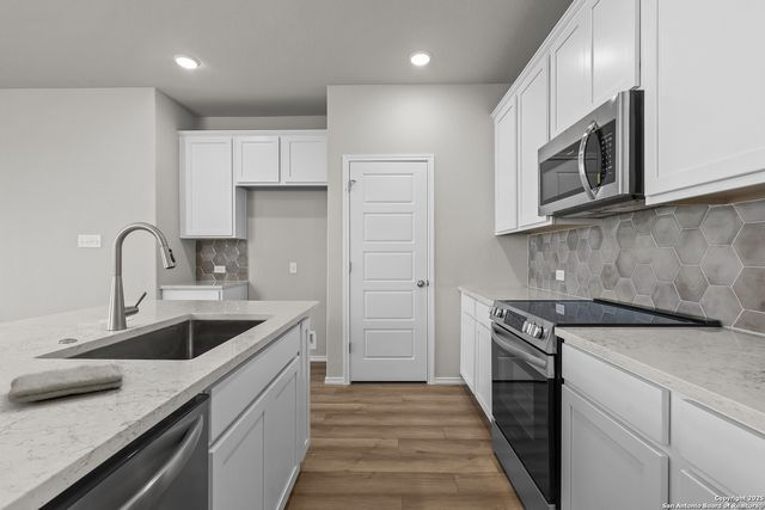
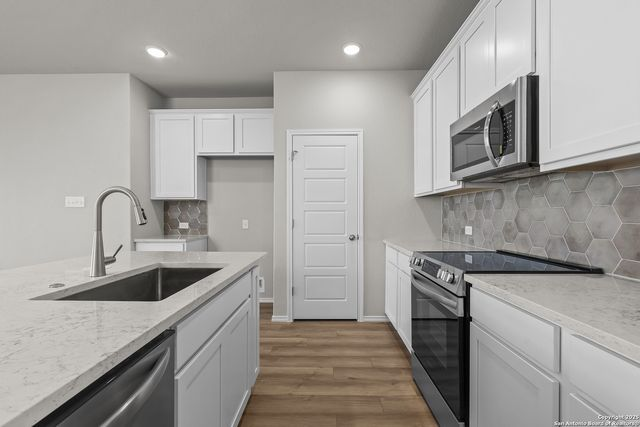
- washcloth [7,362,127,405]
